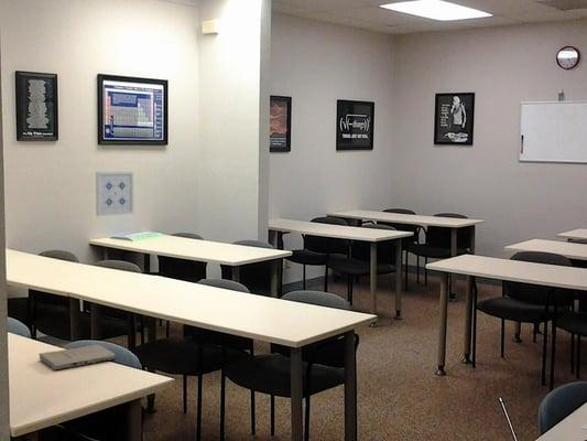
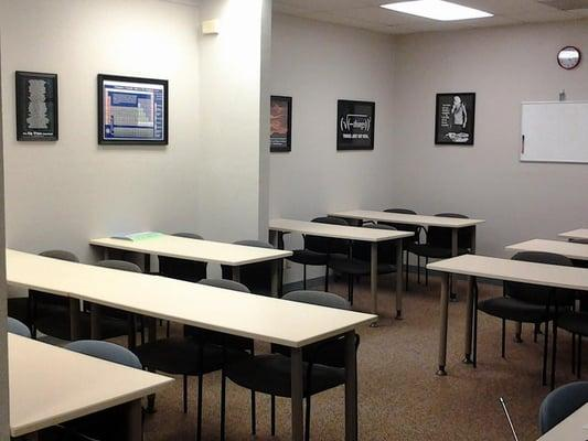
- wall art [95,171,134,217]
- book [37,343,117,370]
